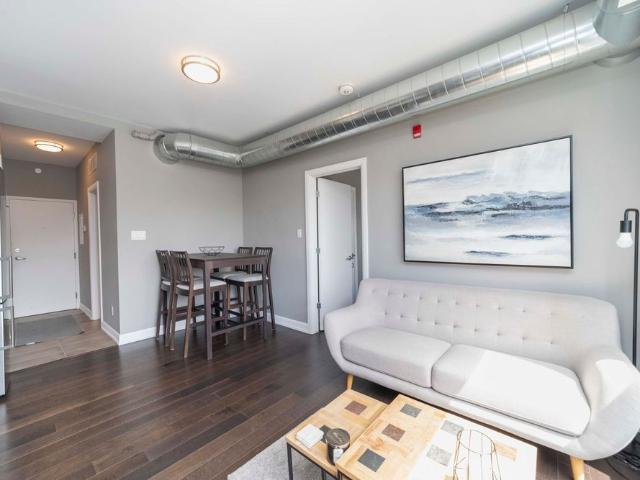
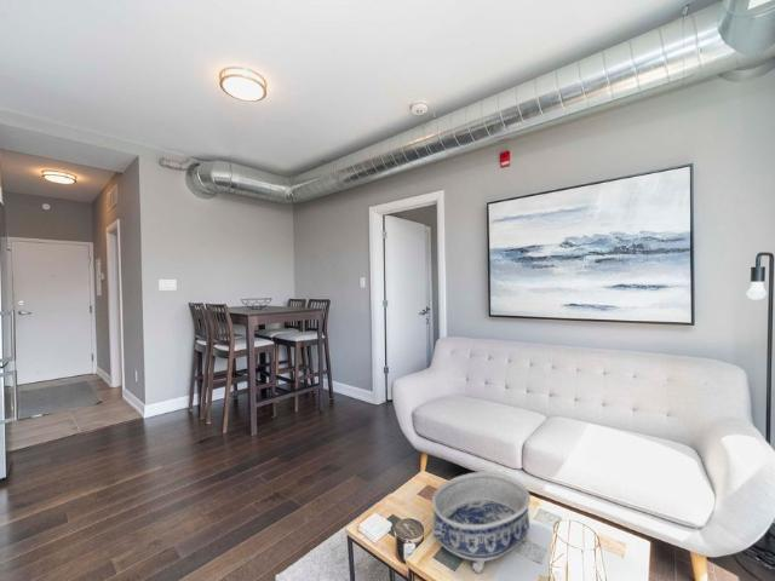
+ decorative bowl [431,471,532,575]
